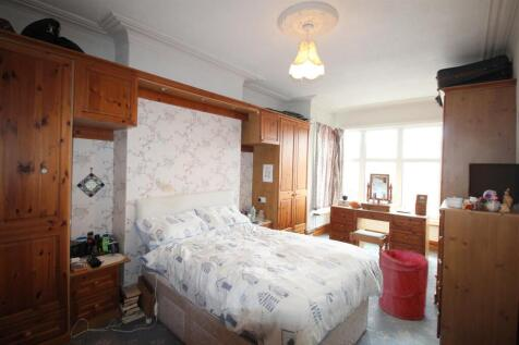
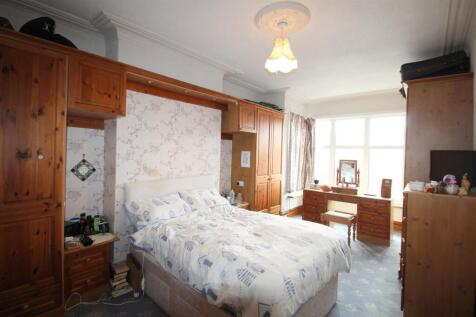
- laundry hamper [377,248,430,321]
